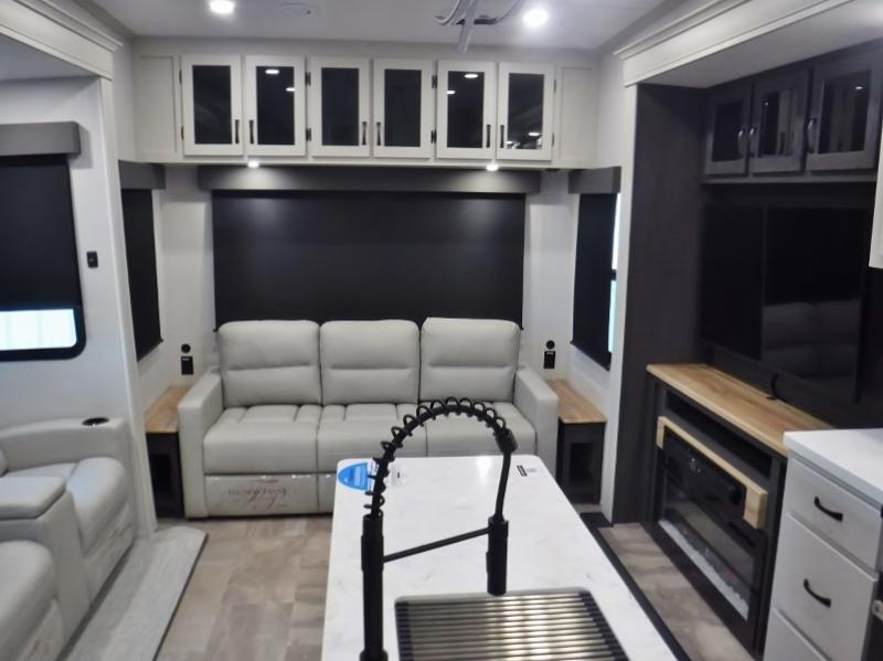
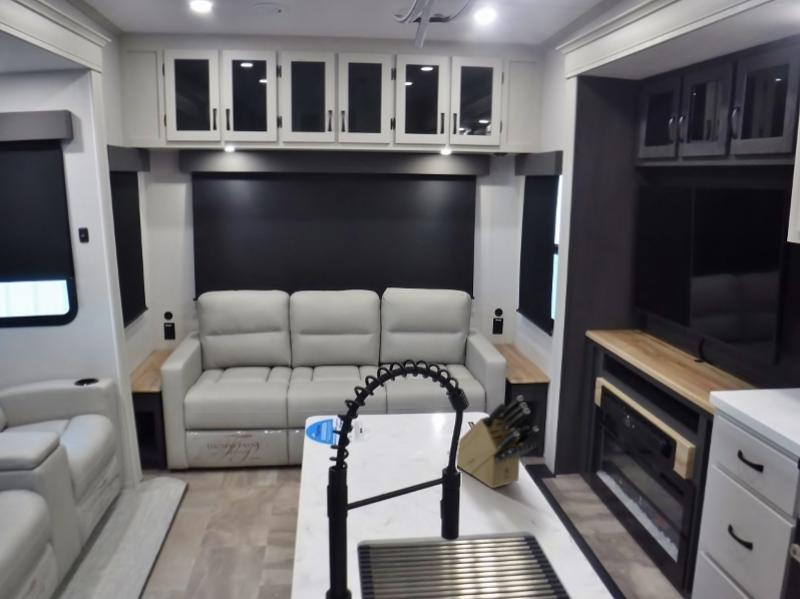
+ knife block [446,395,540,489]
